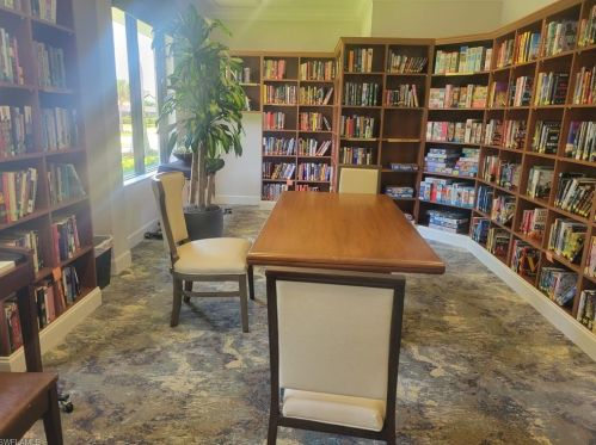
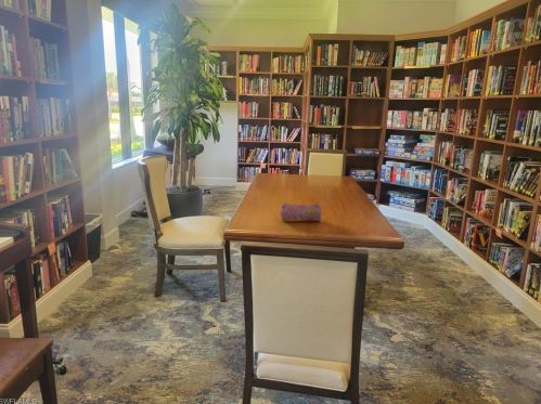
+ pencil case [280,203,323,222]
